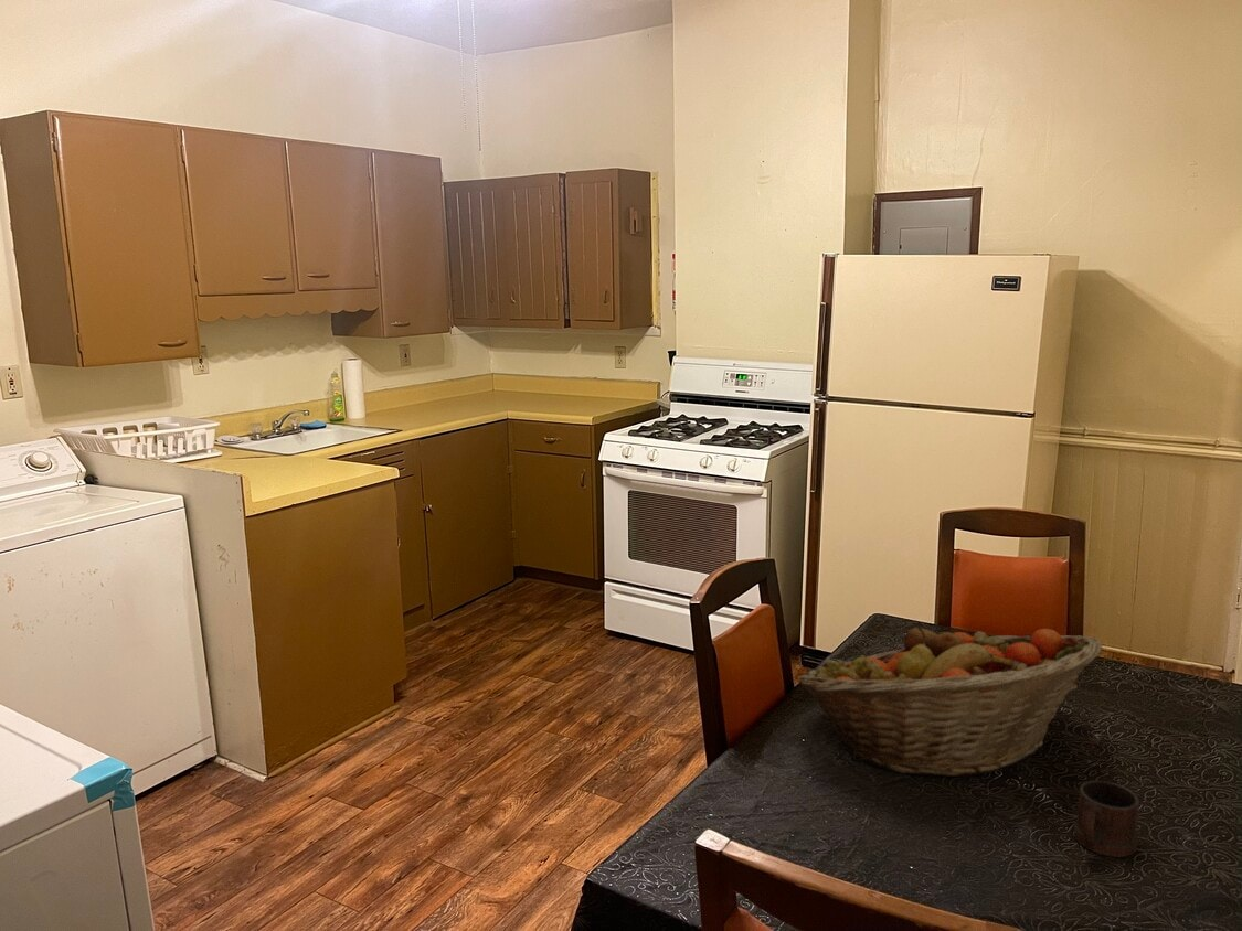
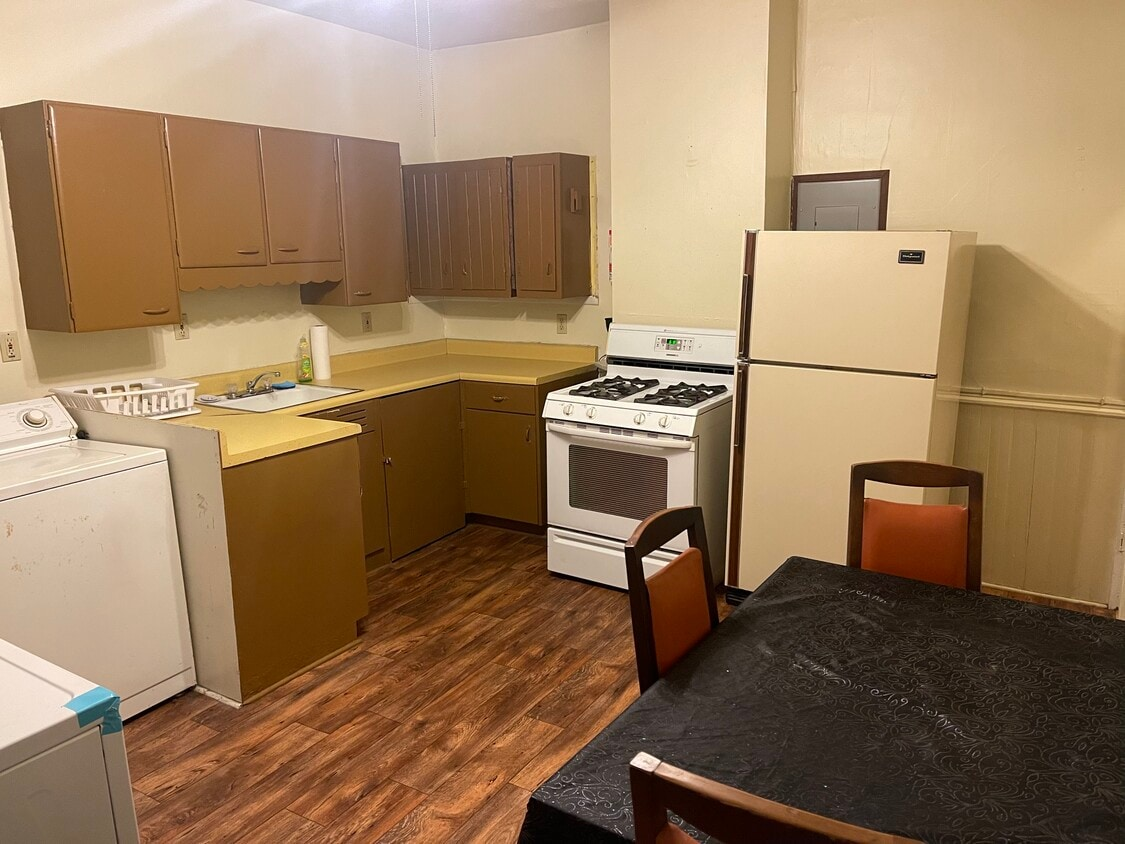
- fruit basket [797,627,1103,778]
- mug [1072,780,1140,858]
